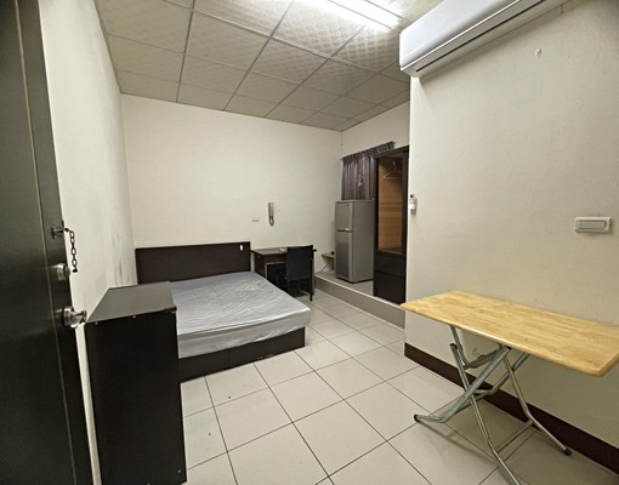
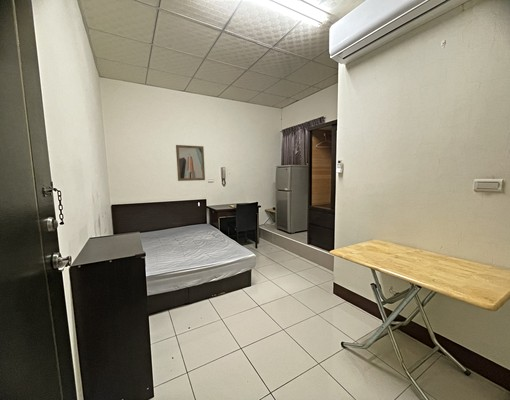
+ wall art [175,144,206,182]
